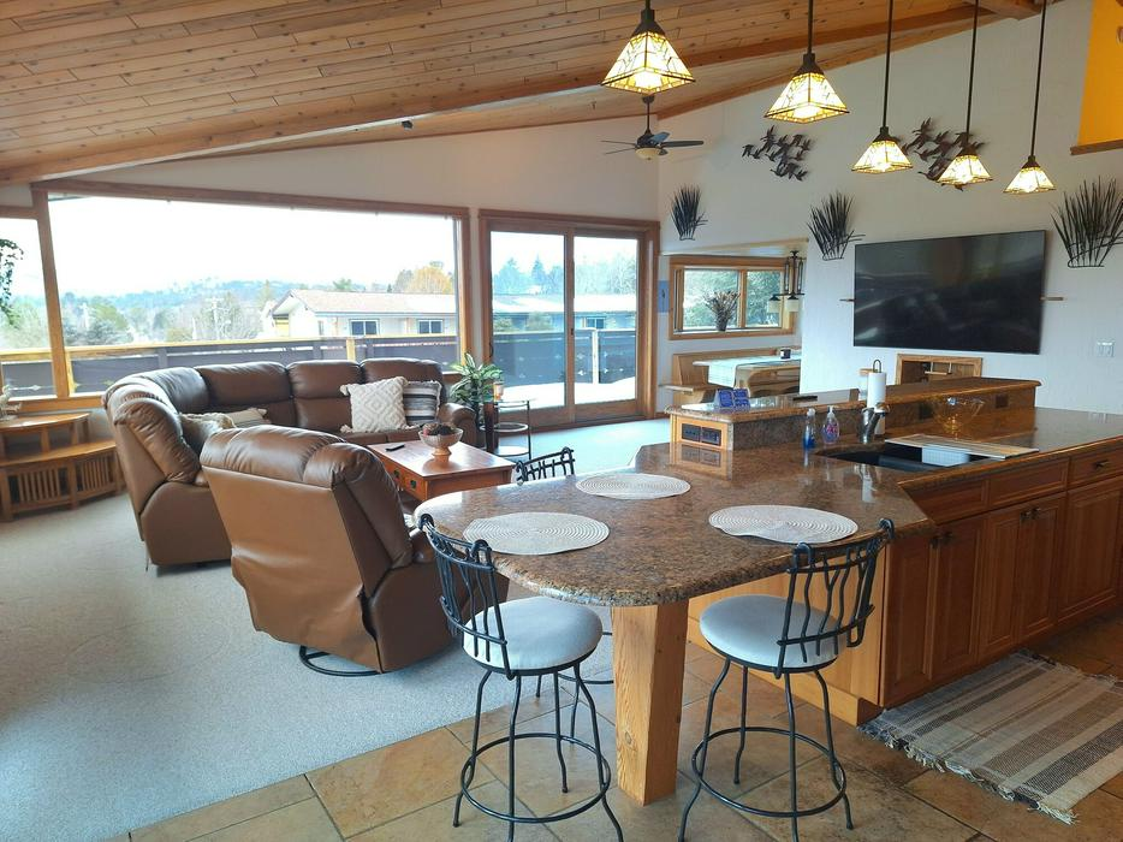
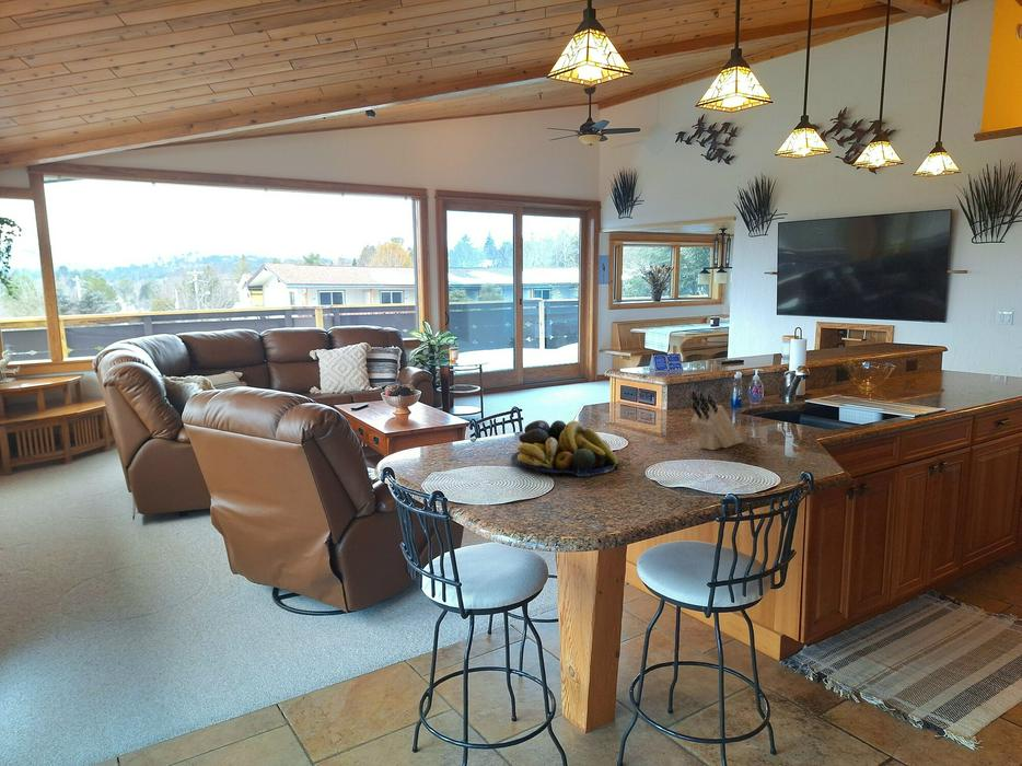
+ fruit bowl [510,419,619,477]
+ knife block [689,390,744,451]
